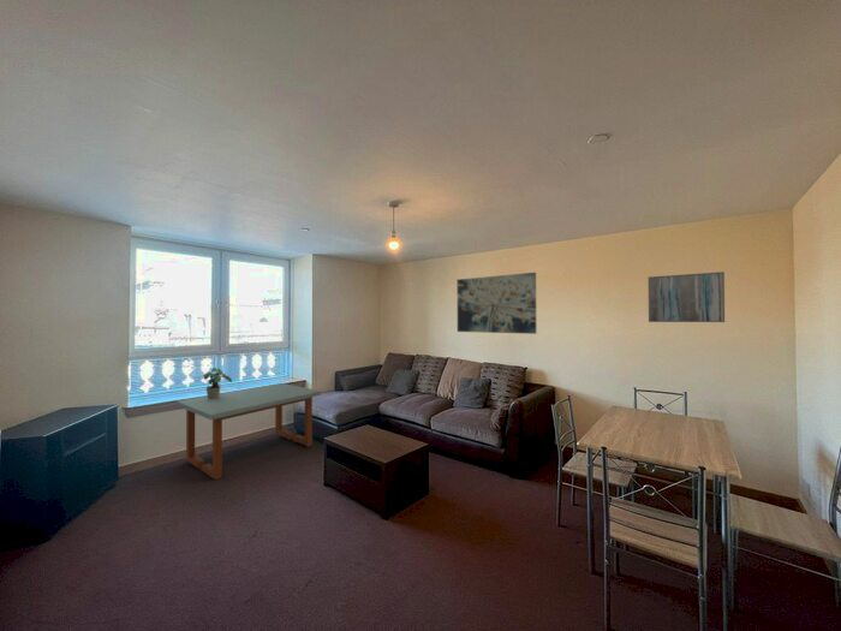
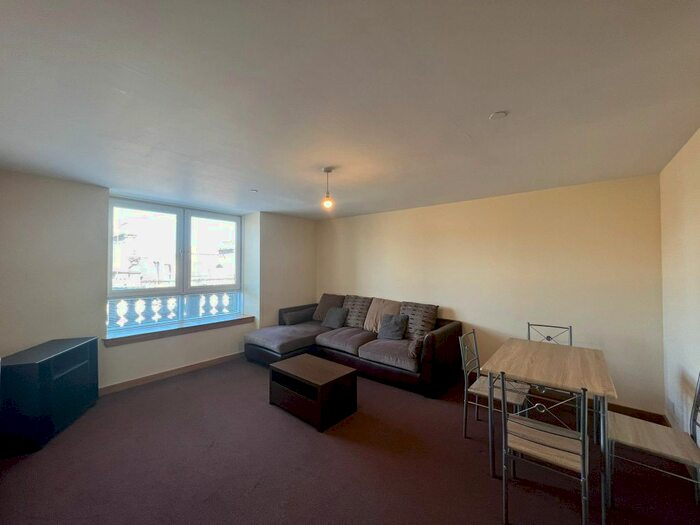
- wall art [457,272,537,335]
- potted plant [202,367,233,399]
- wall art [648,270,726,323]
- bench [175,382,322,481]
